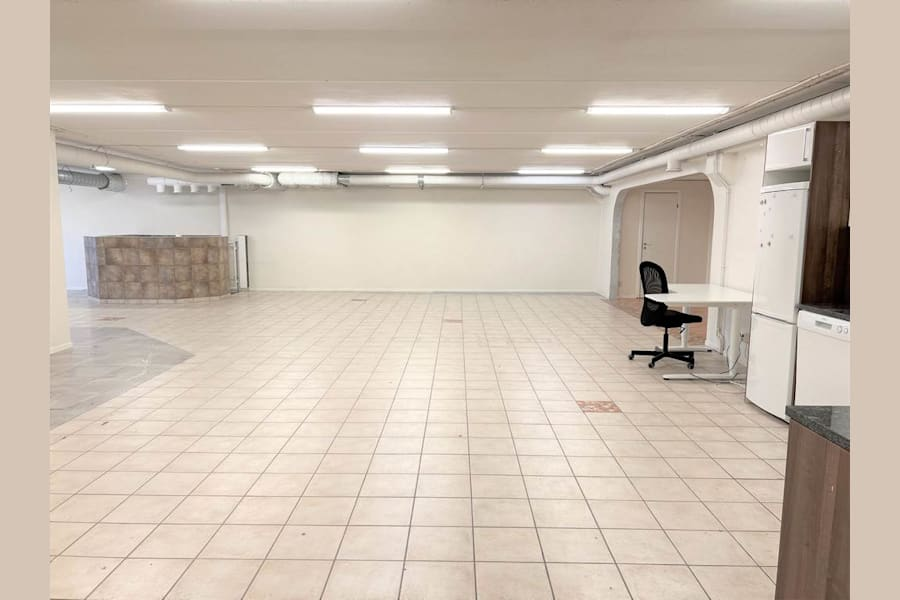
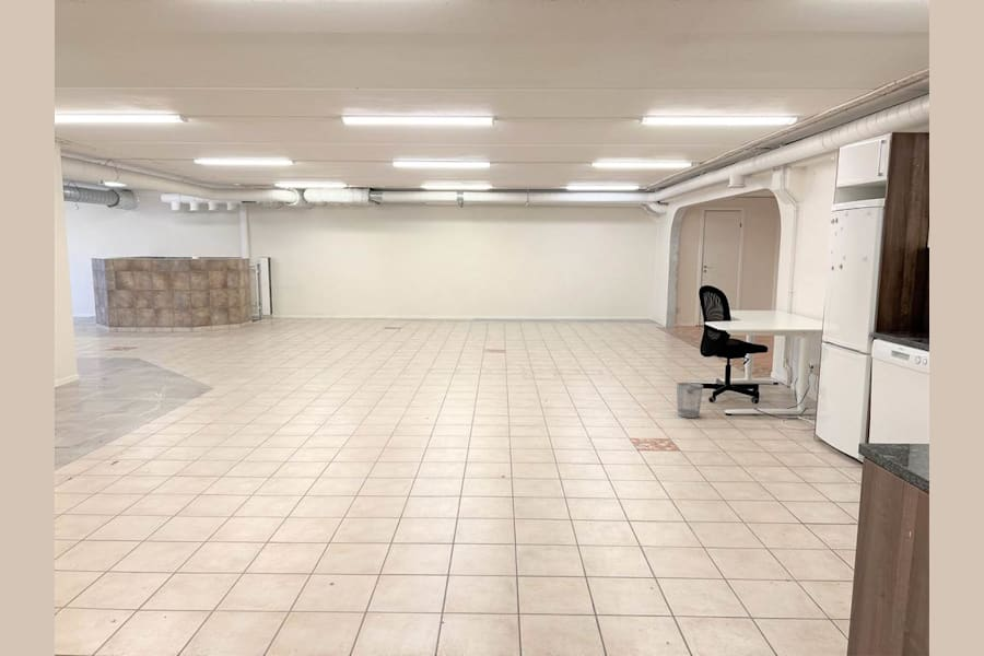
+ wastebasket [676,382,704,419]
